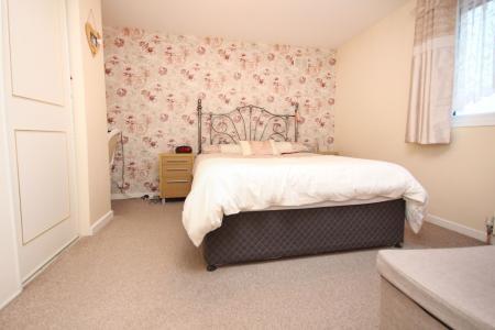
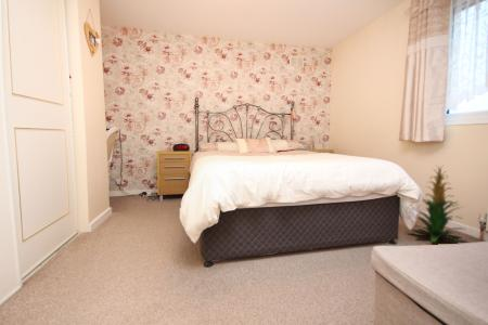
+ indoor plant [407,164,466,244]
